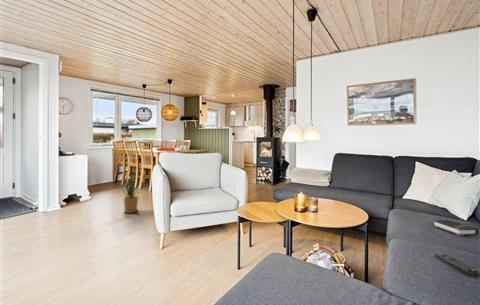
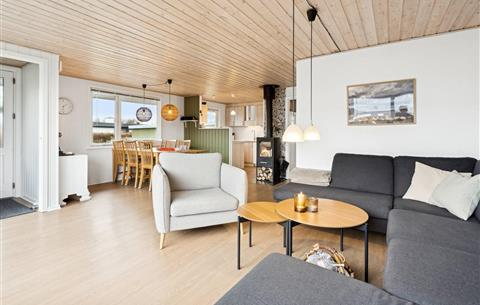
- remote control [434,253,480,279]
- hardback book [432,219,479,237]
- house plant [119,176,146,214]
